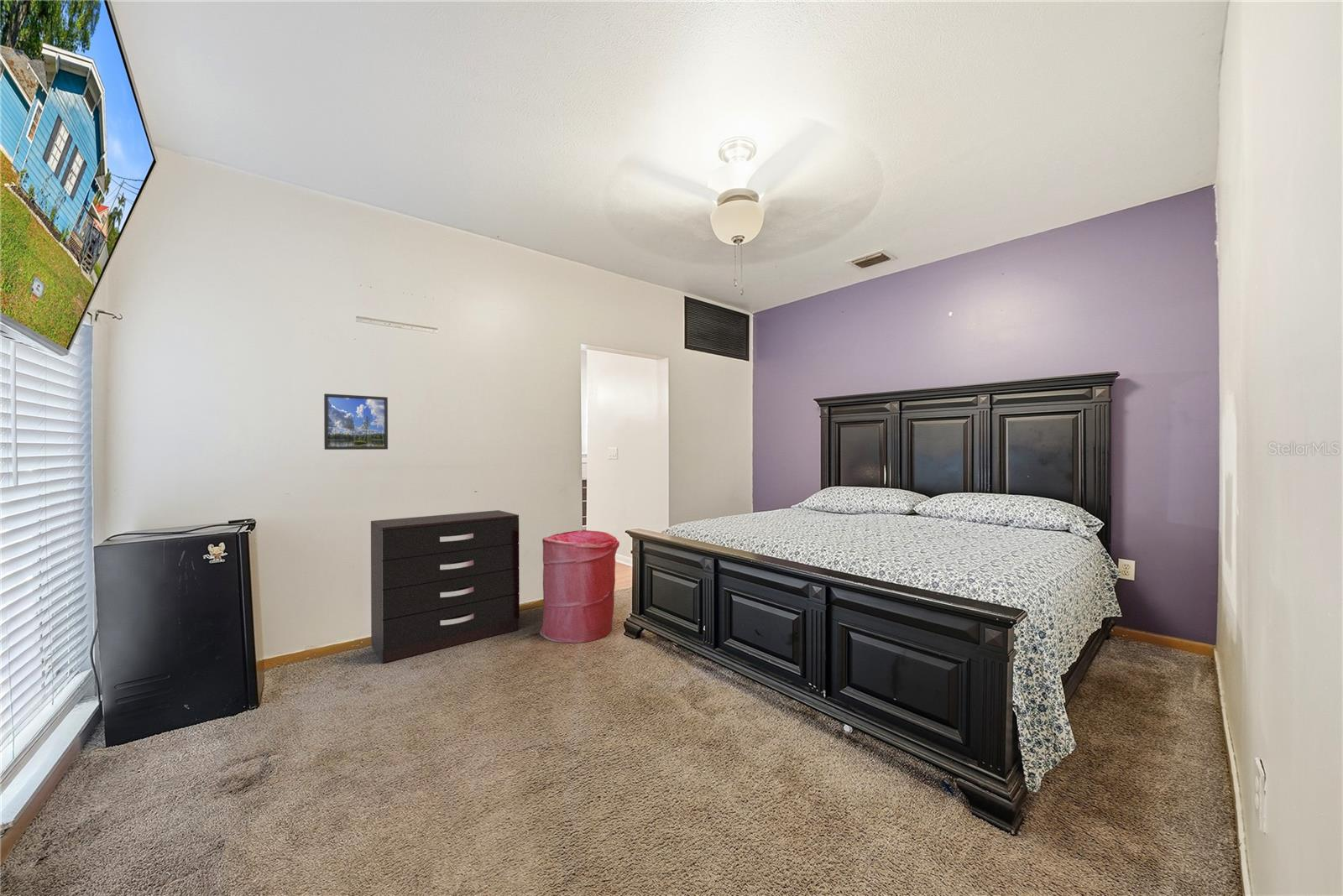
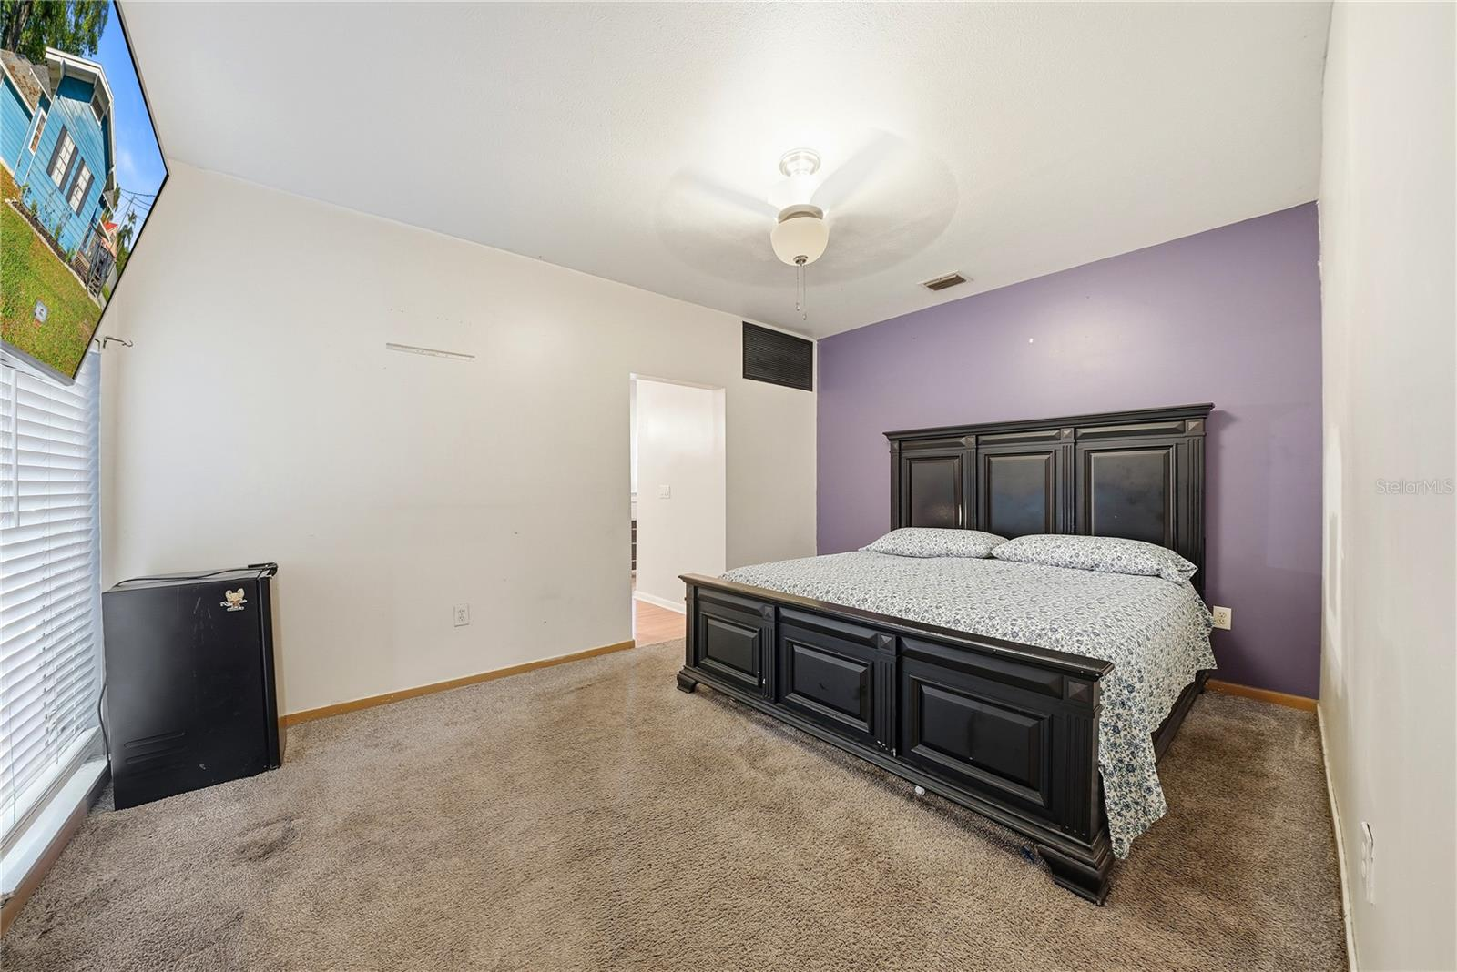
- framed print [323,393,389,451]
- laundry hamper [540,529,620,643]
- dresser [370,509,520,664]
